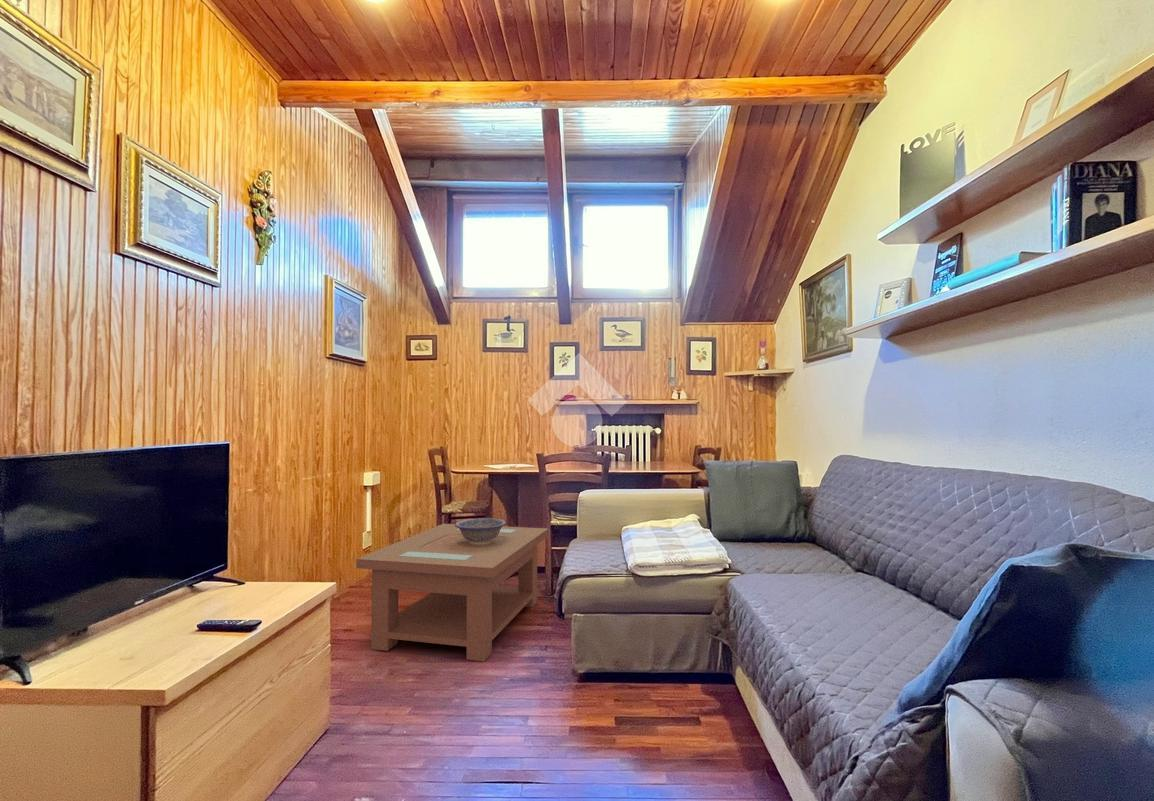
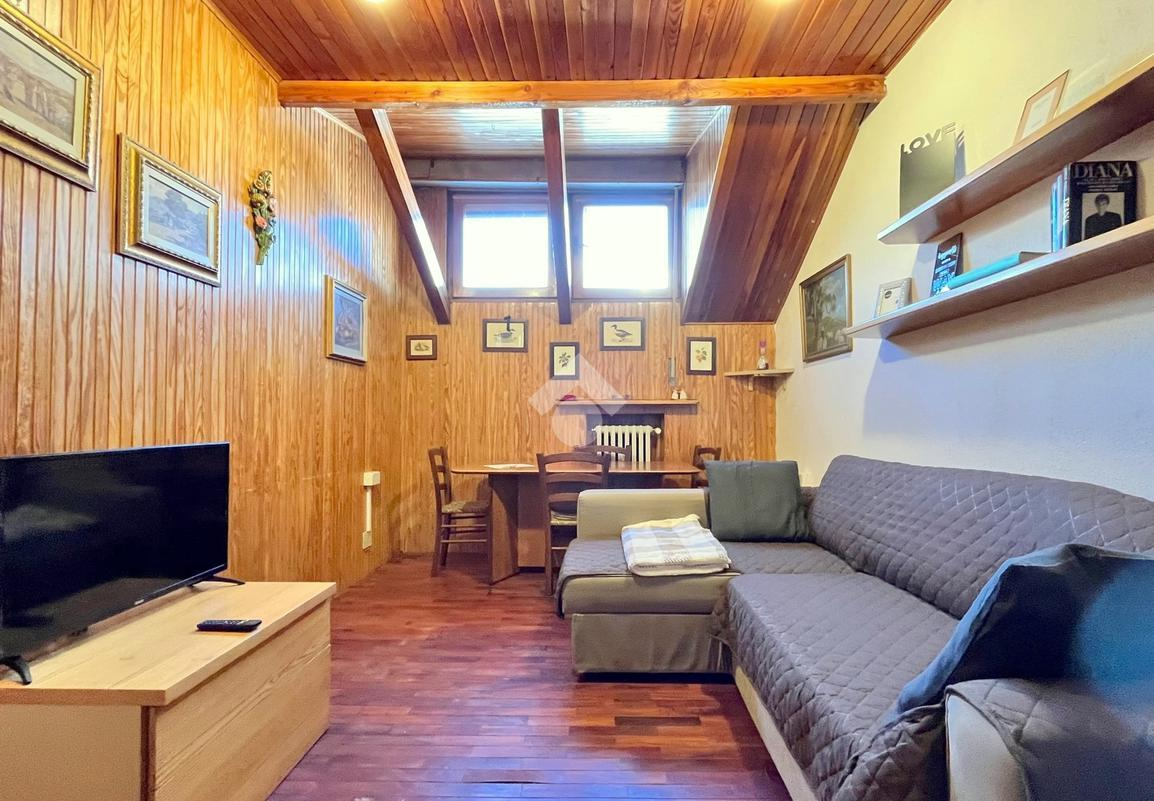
- coffee table [355,523,549,662]
- decorative bowl [454,517,507,545]
